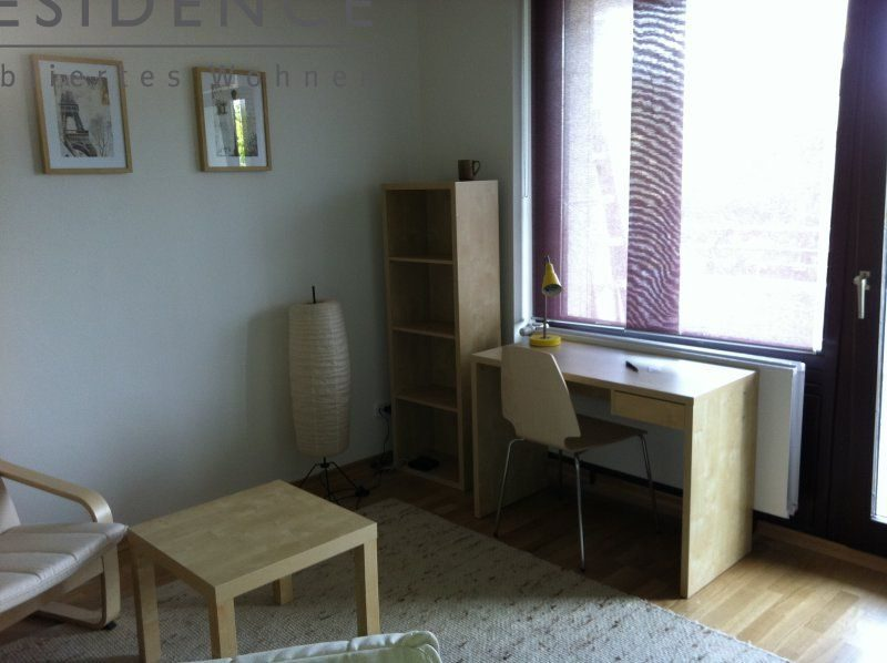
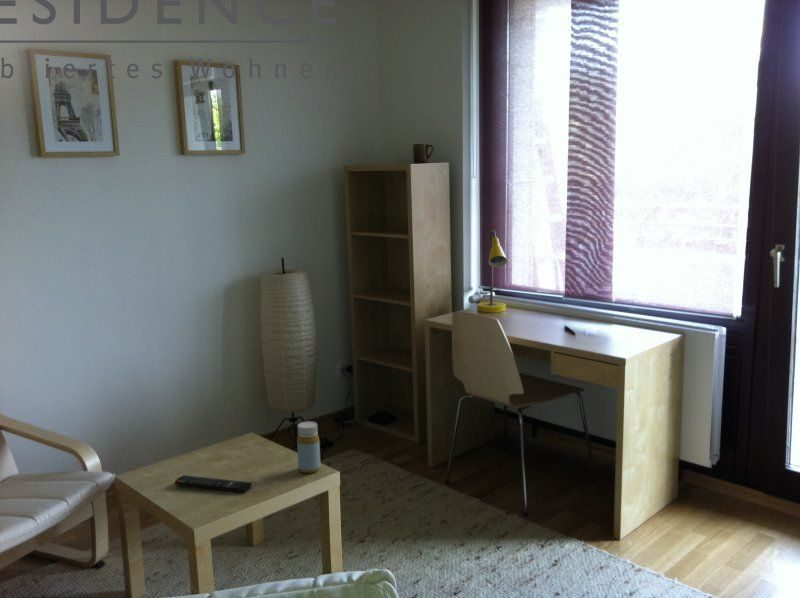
+ bottle [296,420,321,474]
+ remote control [174,474,253,493]
